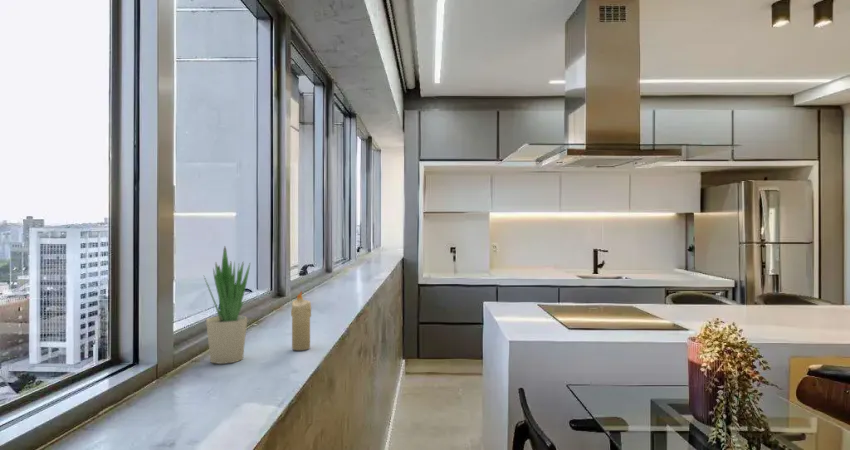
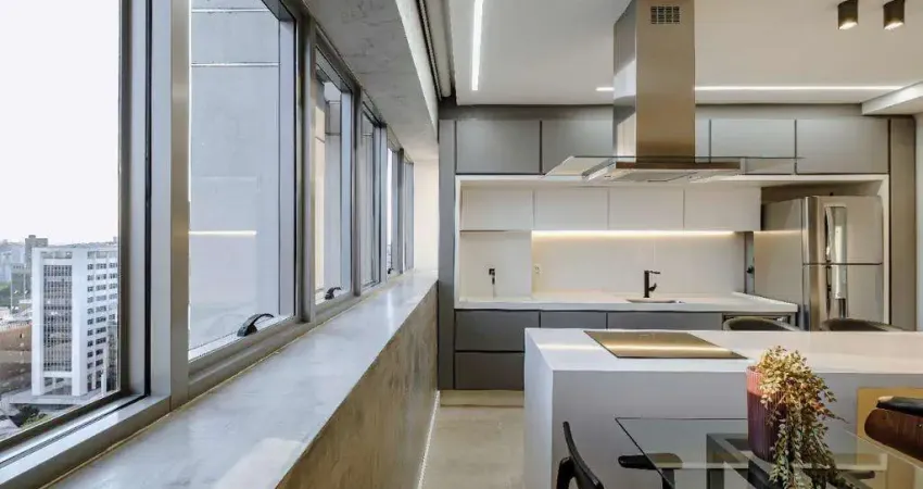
- candle [290,290,312,351]
- potted plant [203,246,251,365]
